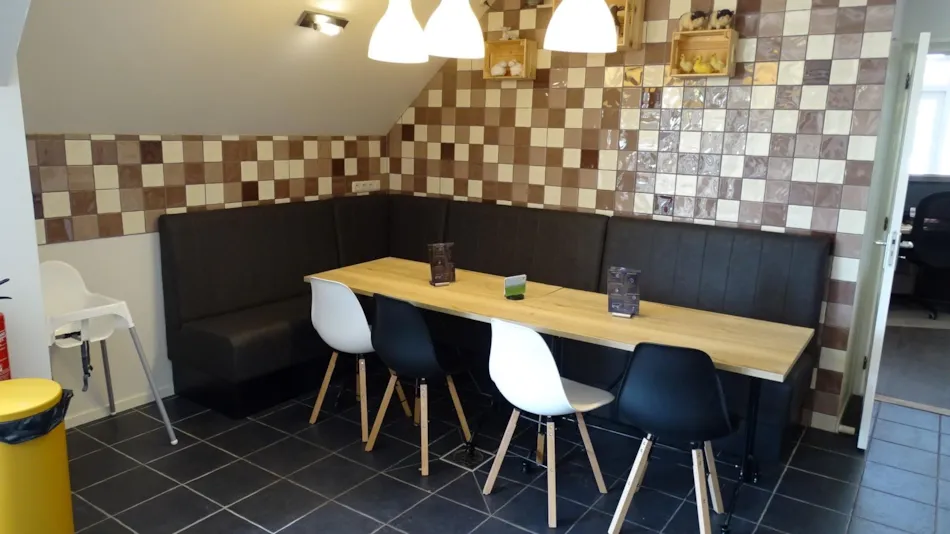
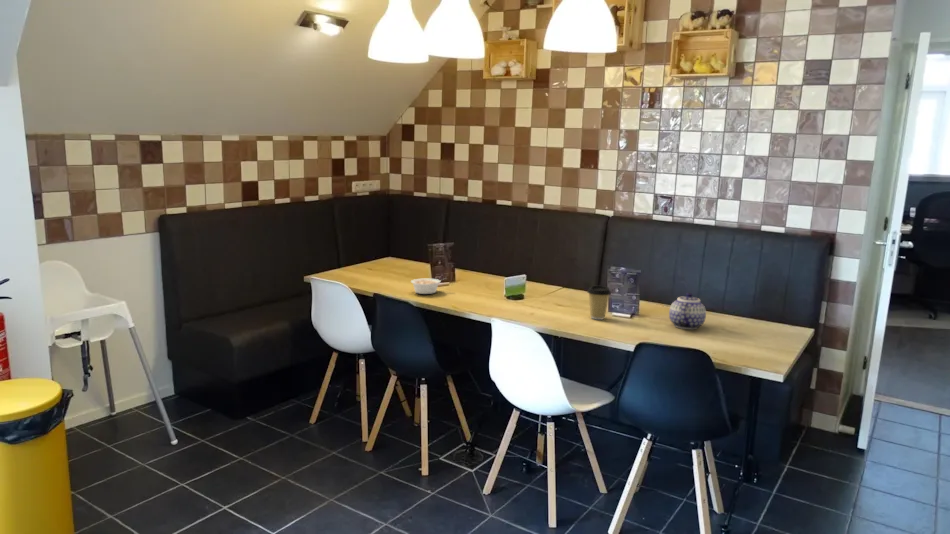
+ teapot [668,292,707,330]
+ coffee cup [586,285,612,321]
+ legume [410,277,447,295]
